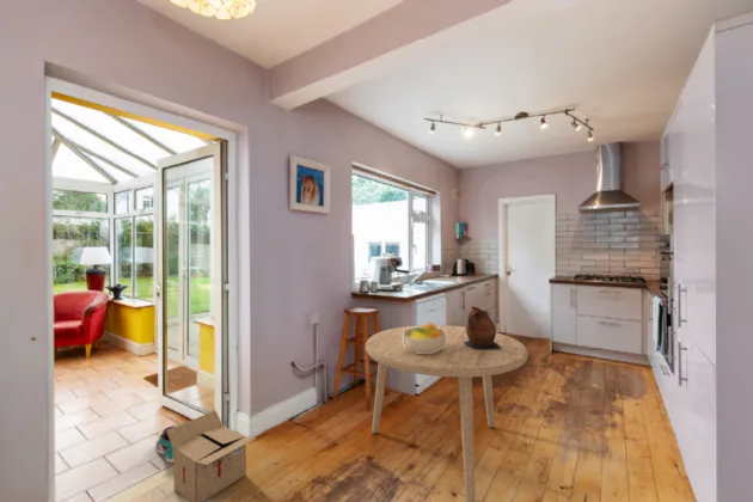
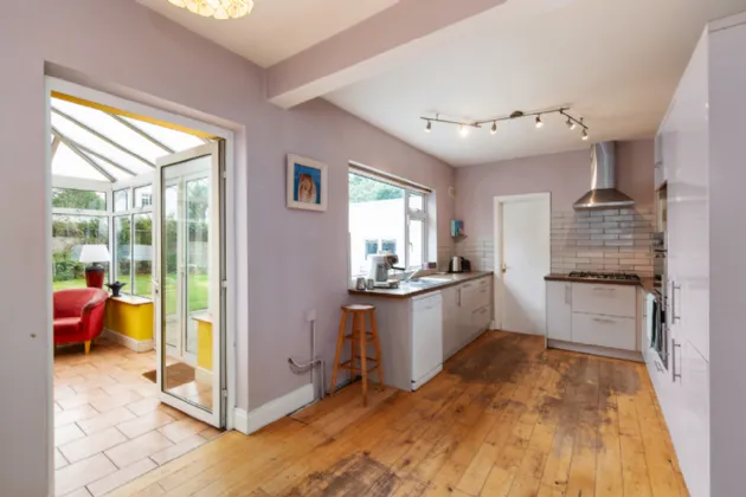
- fruit bowl [404,322,446,354]
- sneaker [154,424,176,464]
- dining table [365,324,529,502]
- ceramic pitcher [464,305,501,349]
- cardboard box [167,409,258,502]
